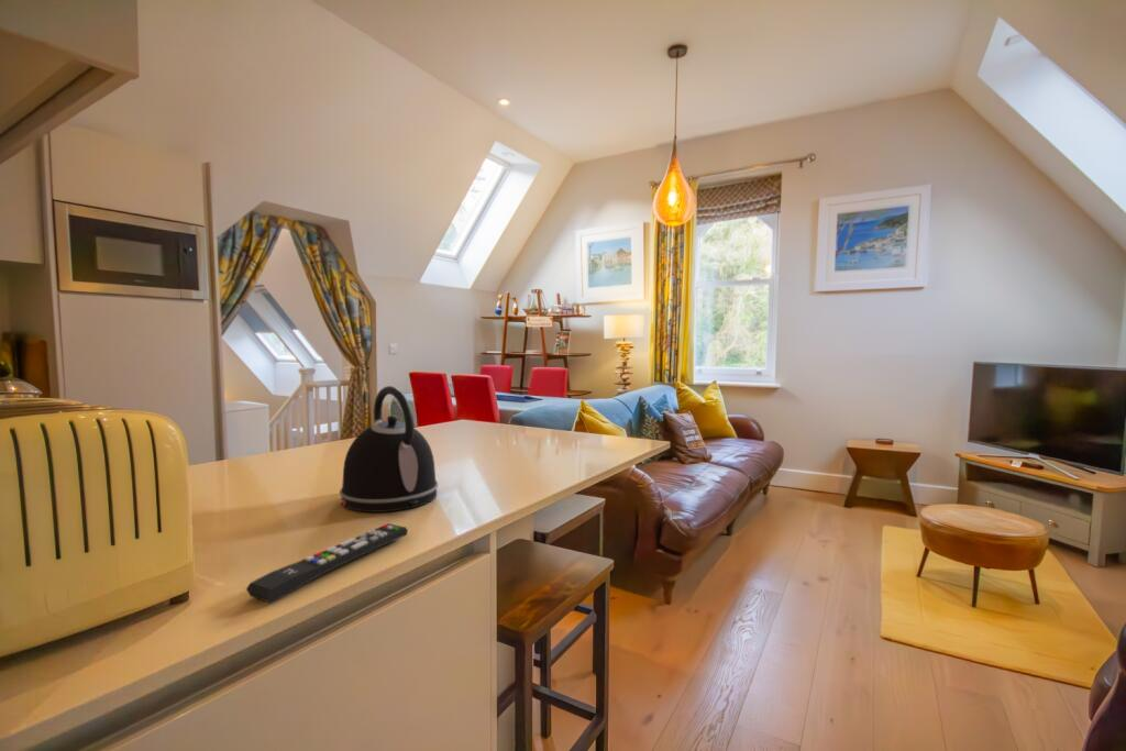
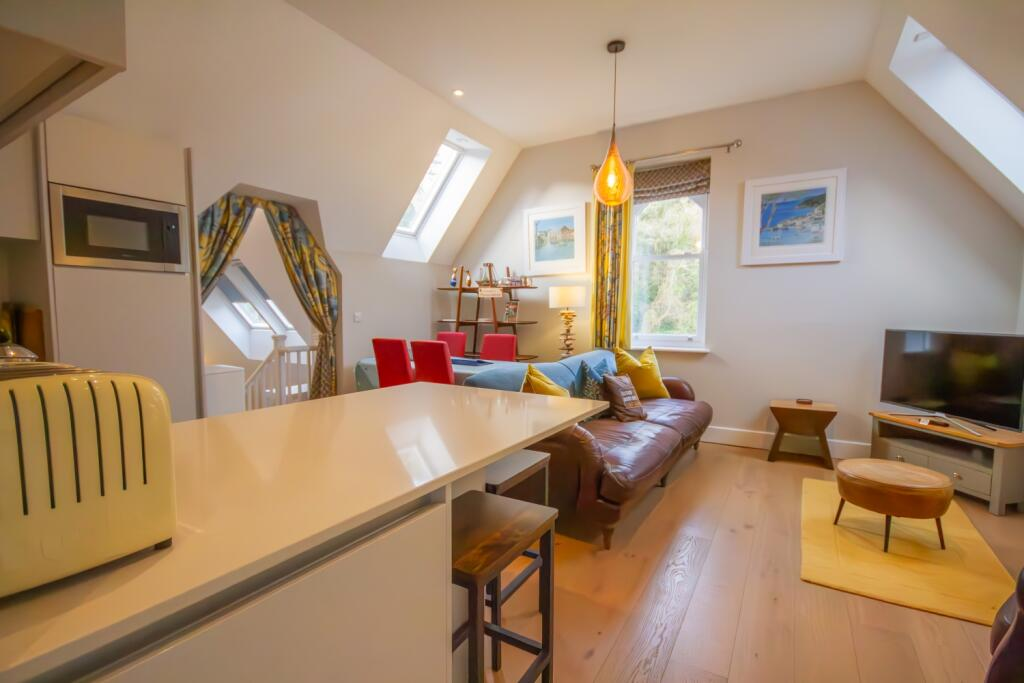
- remote control [245,522,409,604]
- kettle [339,385,440,513]
